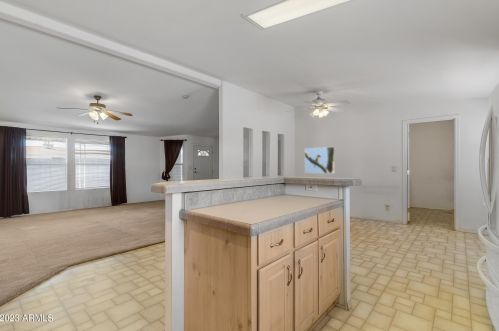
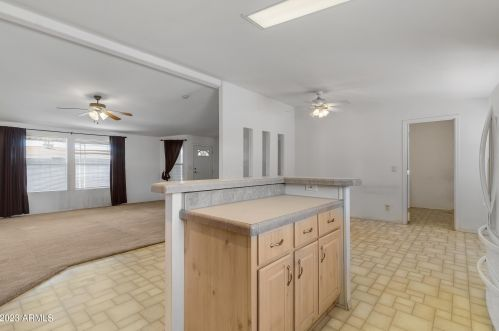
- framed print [304,146,336,174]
